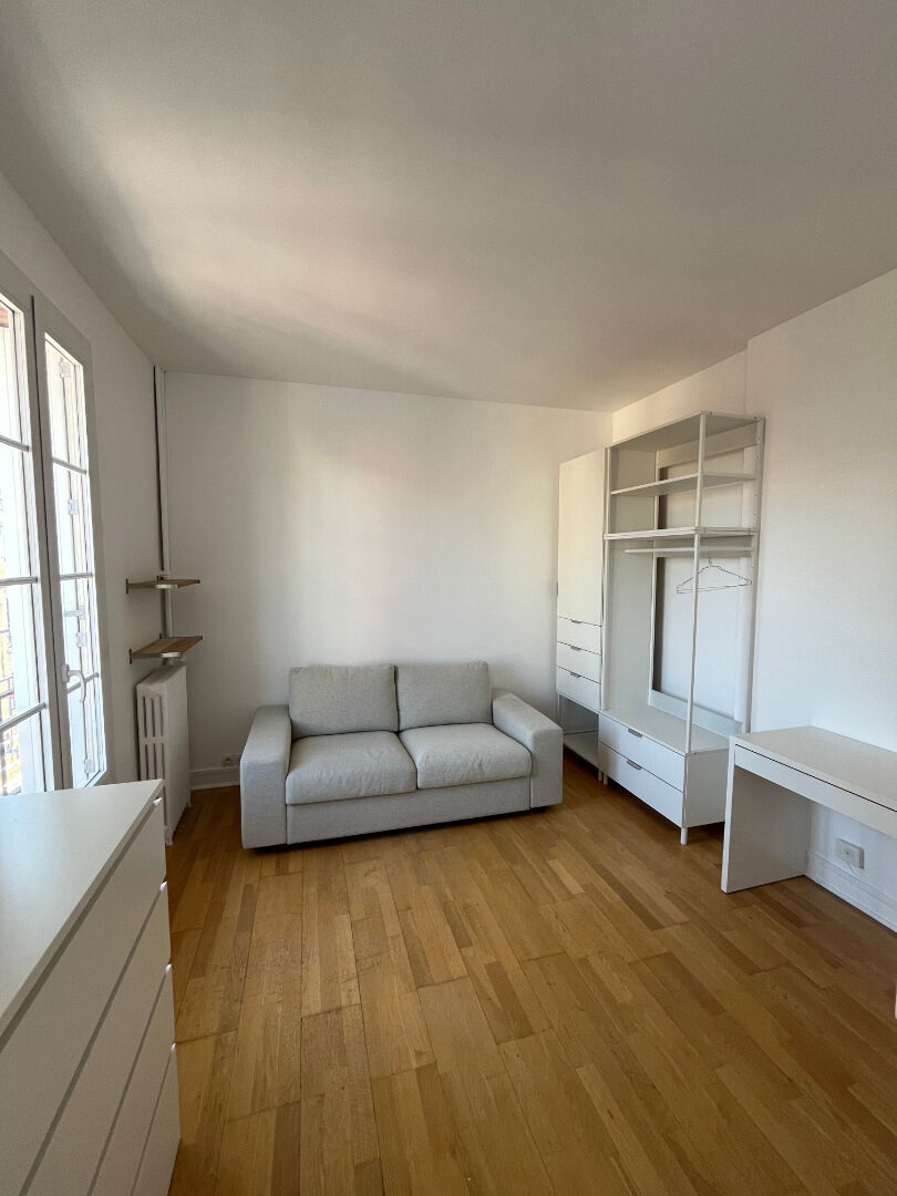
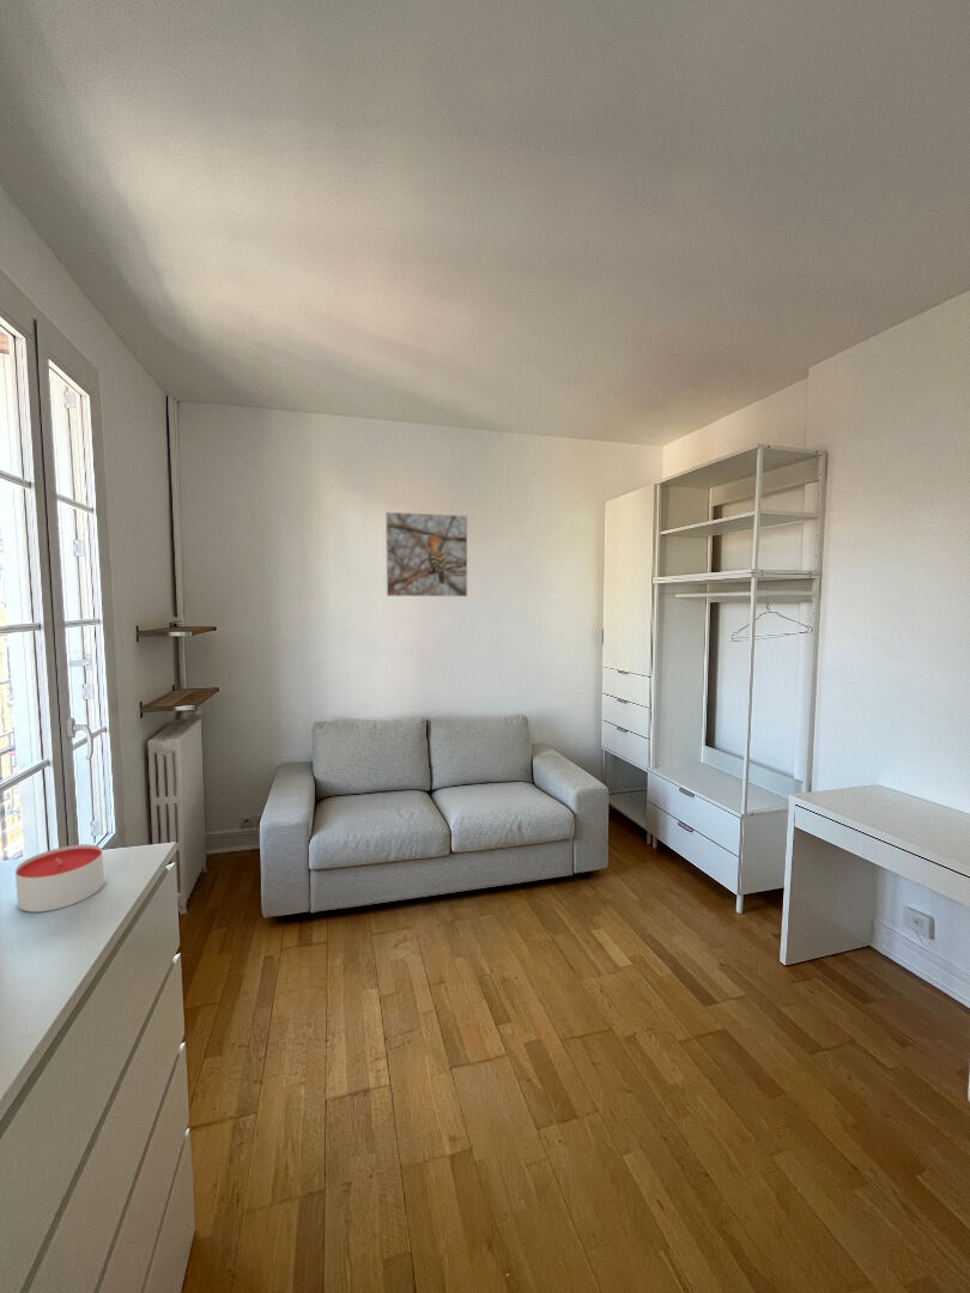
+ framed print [384,511,468,597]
+ candle [14,843,105,913]
